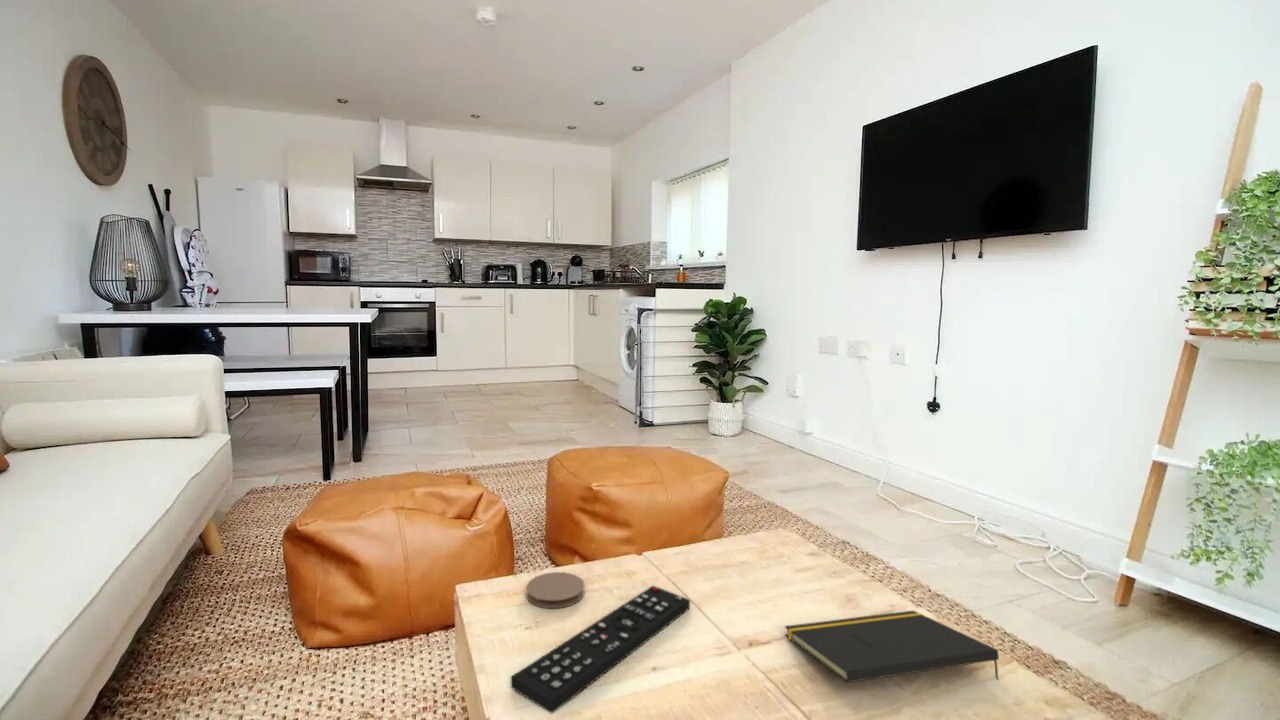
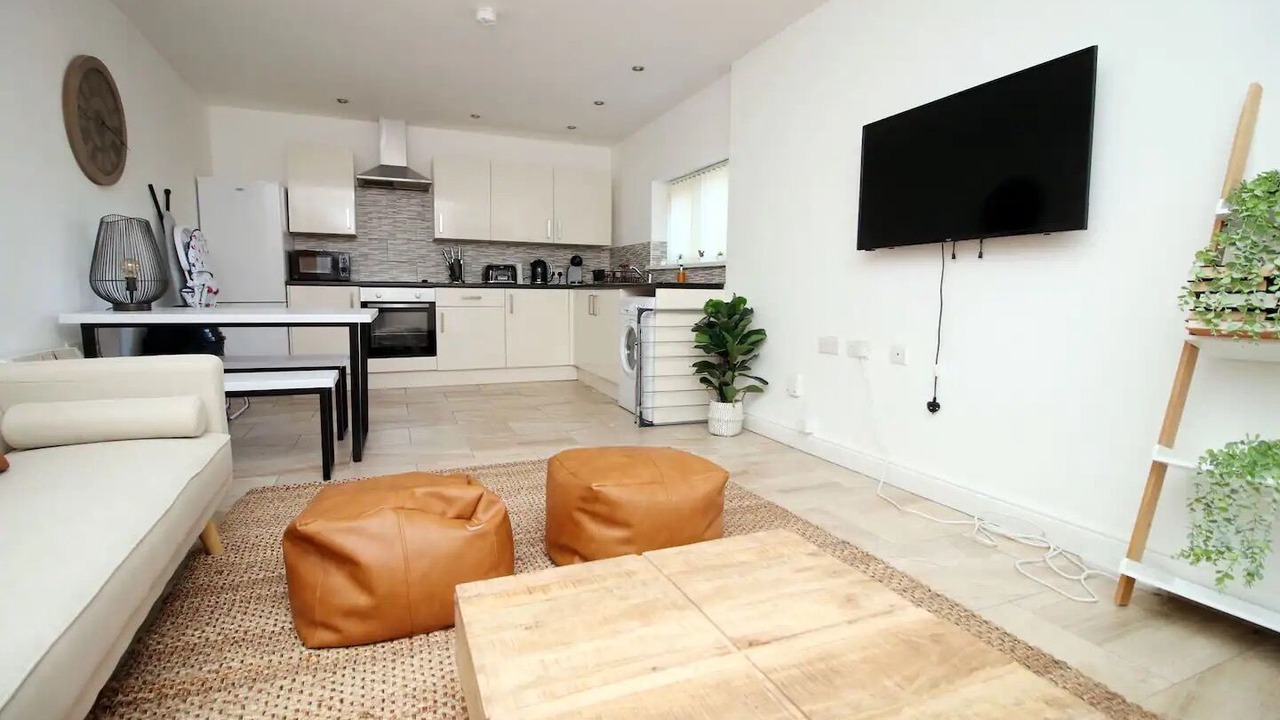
- remote control [510,585,691,714]
- notepad [784,610,1000,684]
- coaster [525,571,585,609]
